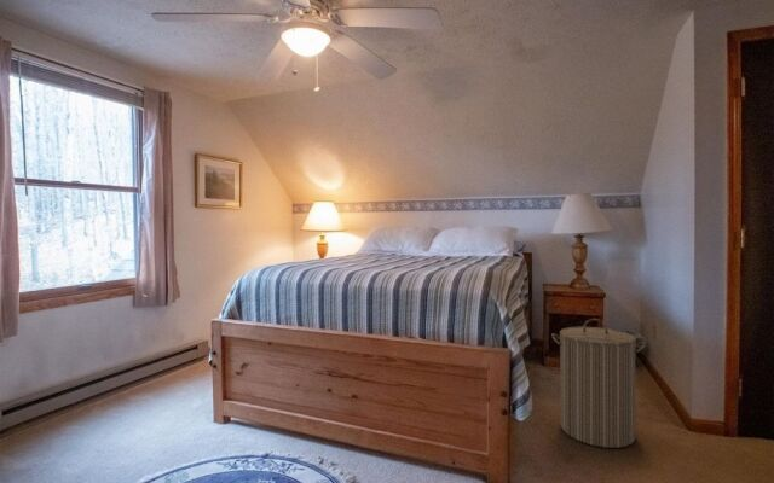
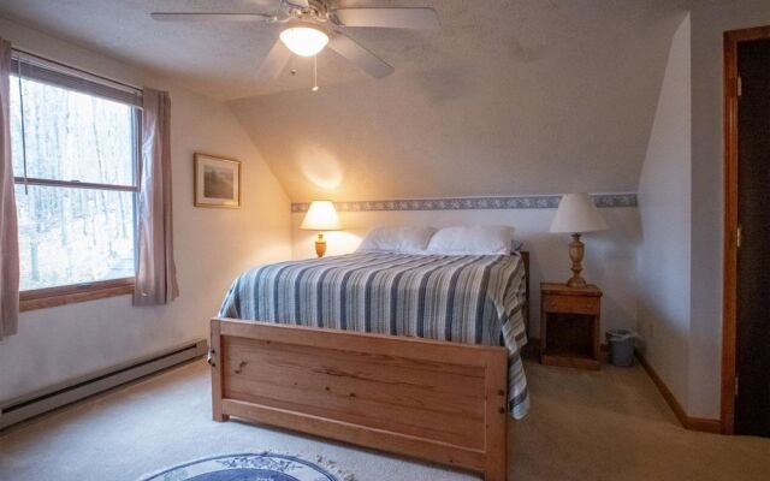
- laundry hamper [550,318,647,449]
